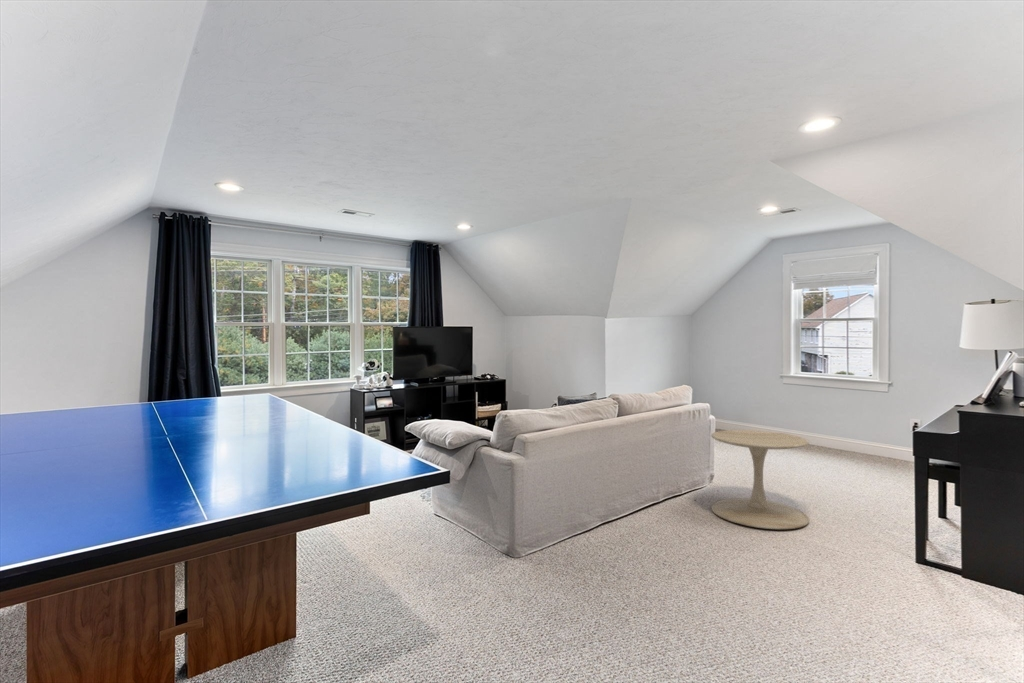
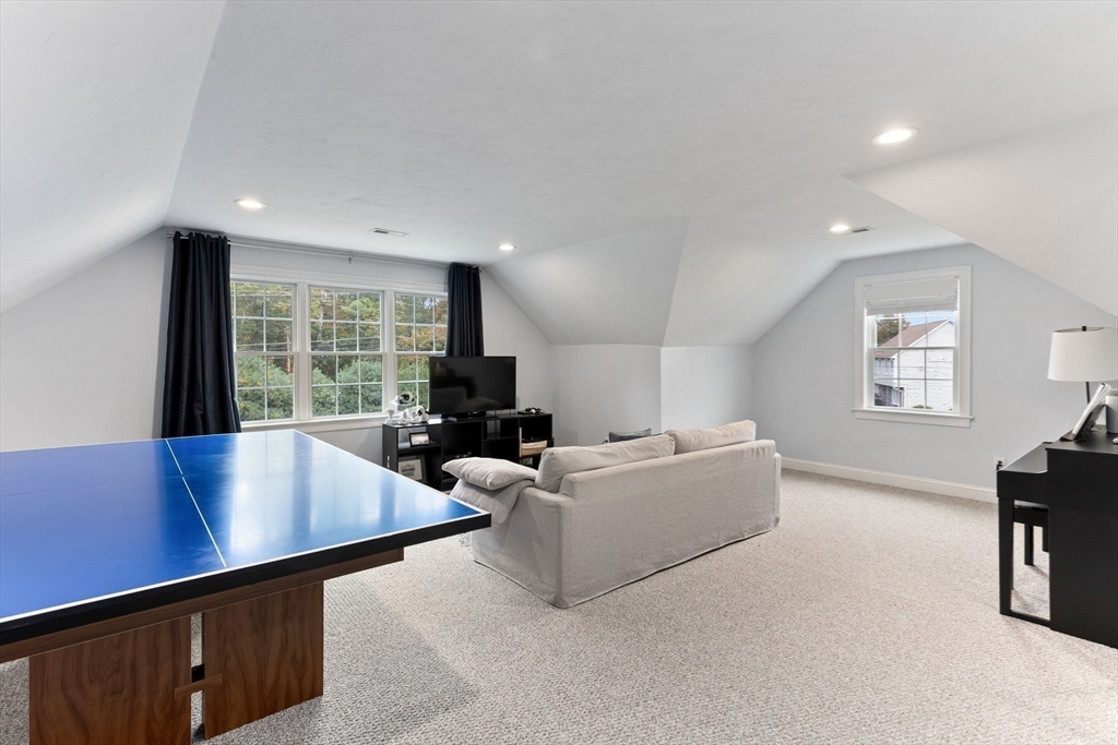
- side table [710,429,810,530]
